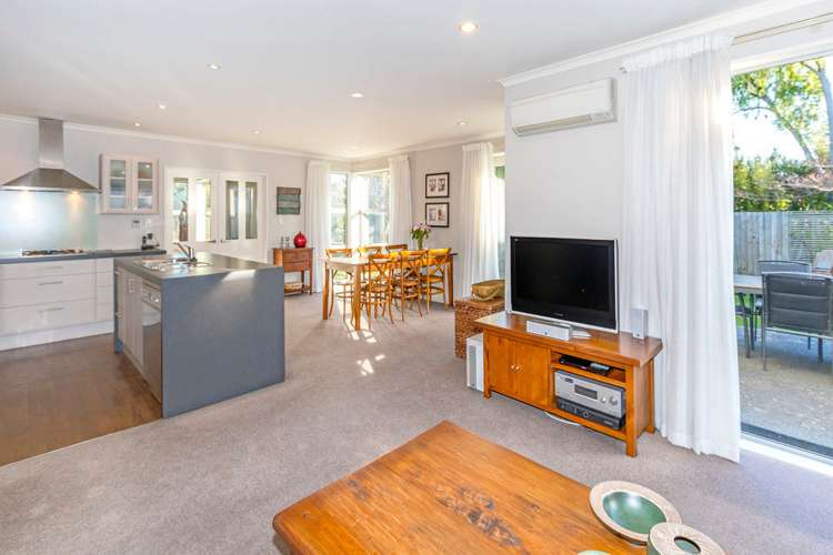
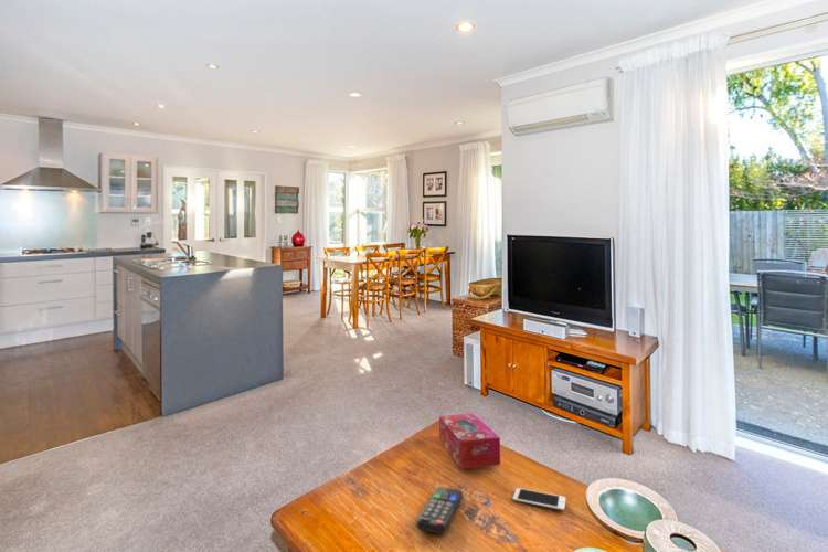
+ cell phone [512,487,566,511]
+ tissue box [438,412,501,470]
+ remote control [415,486,464,535]
